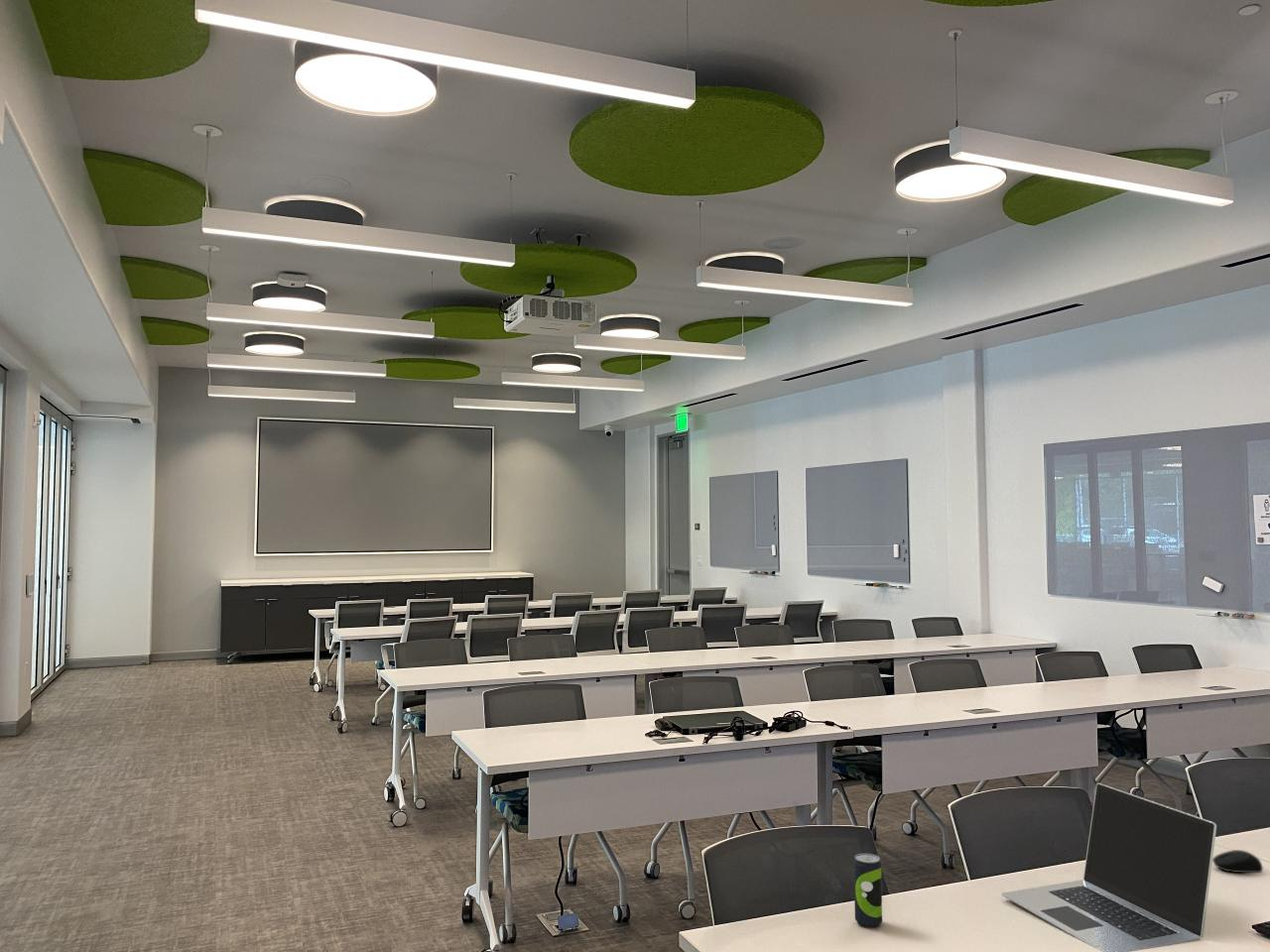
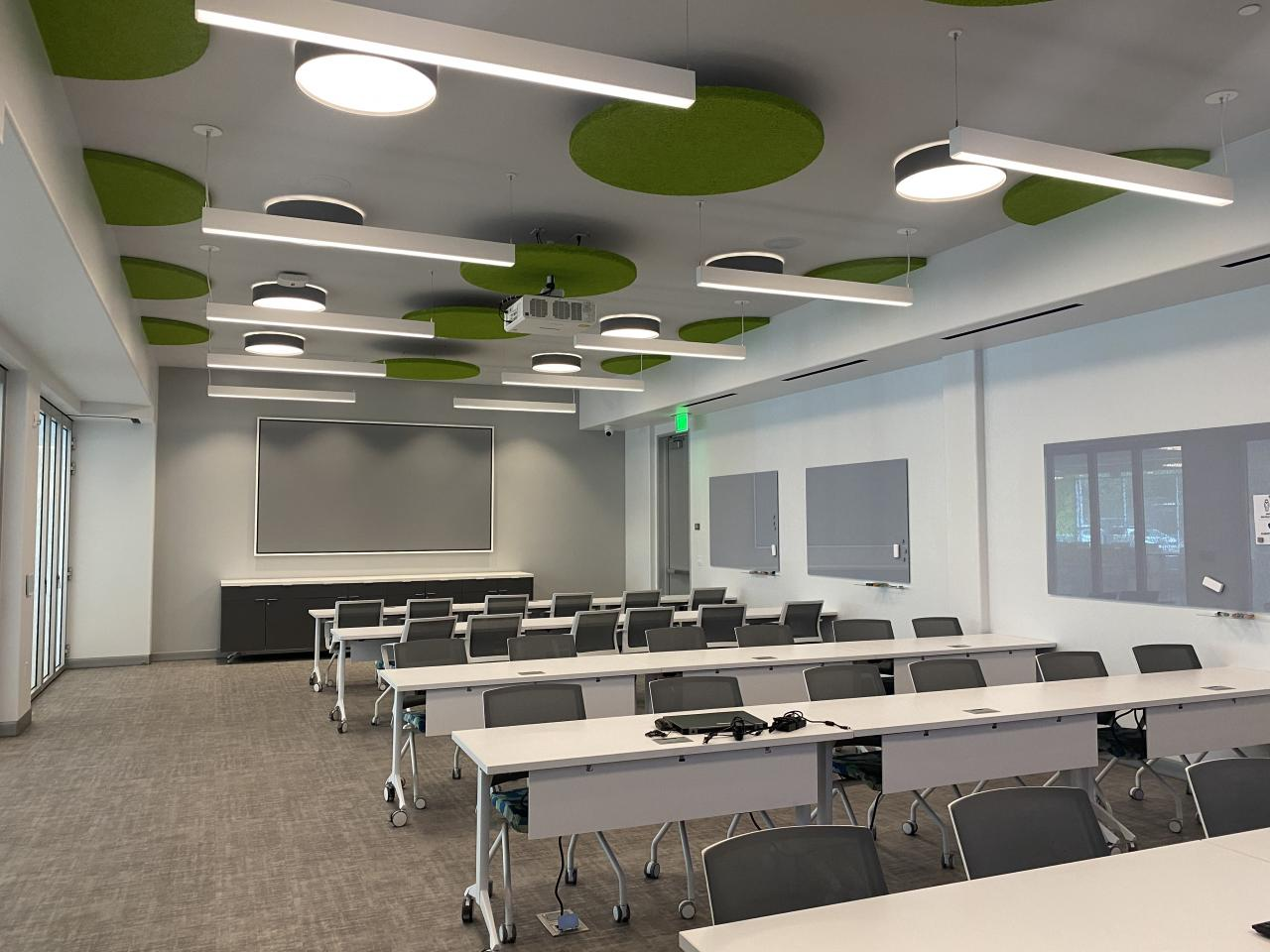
- computer mouse [1212,849,1264,874]
- laptop [1001,782,1217,952]
- beverage can [853,853,883,928]
